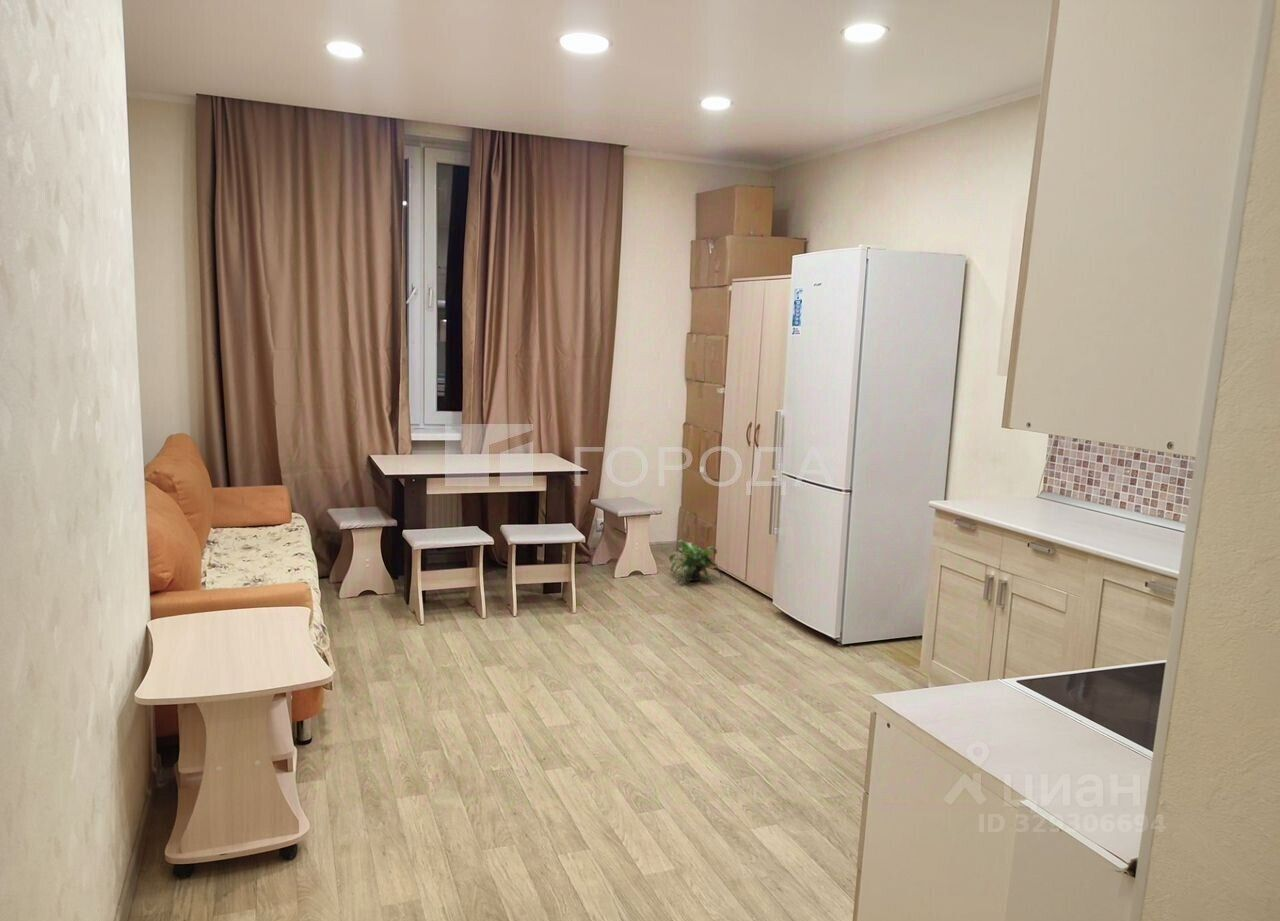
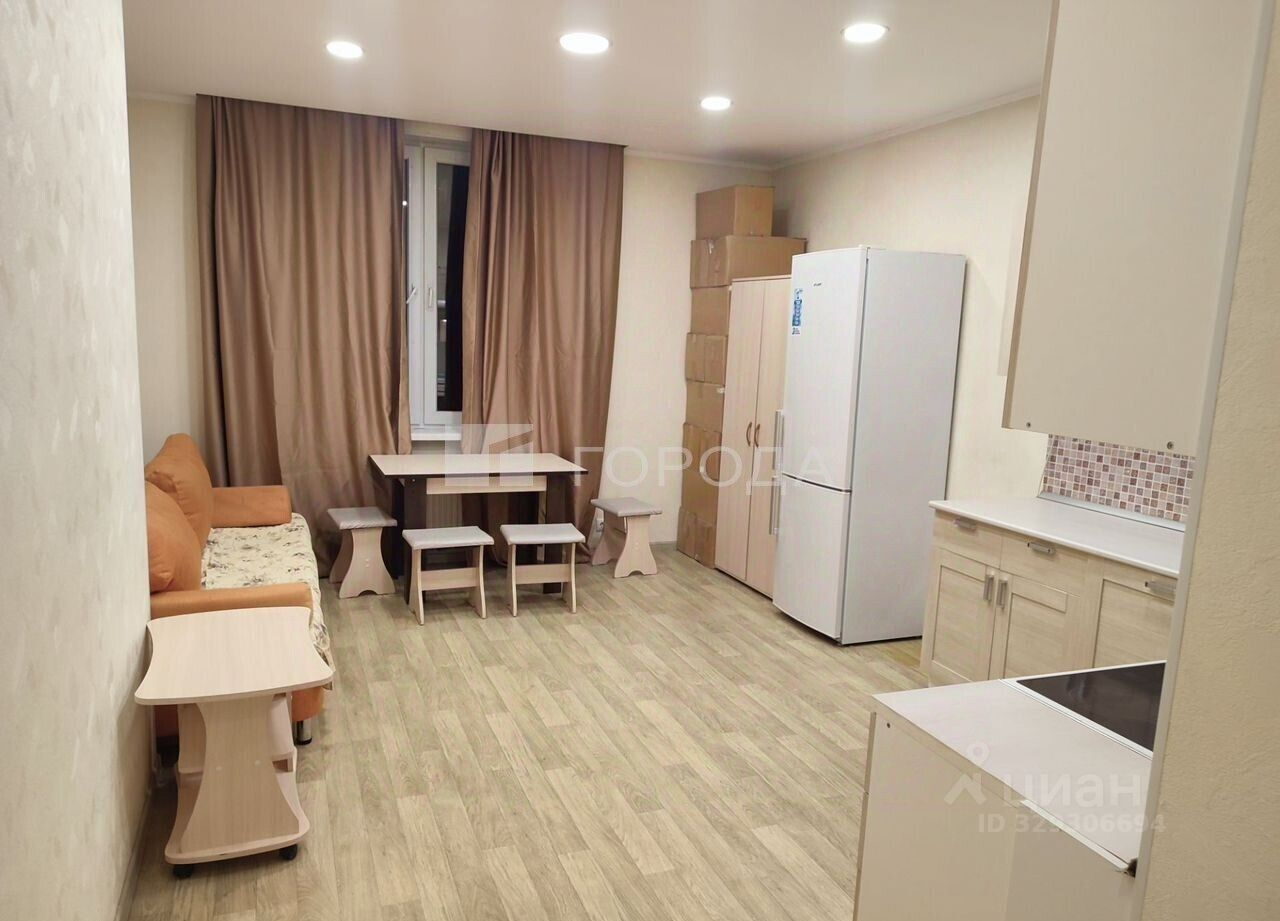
- potted plant [668,539,724,584]
